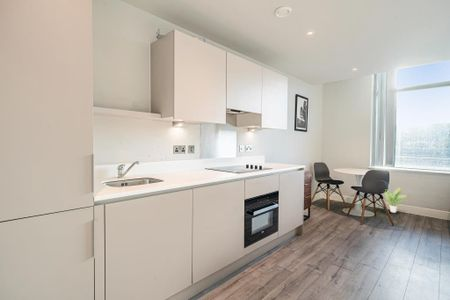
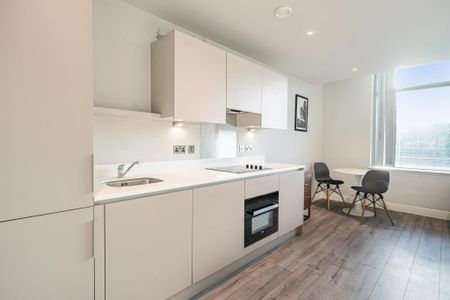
- potted plant [384,188,408,214]
